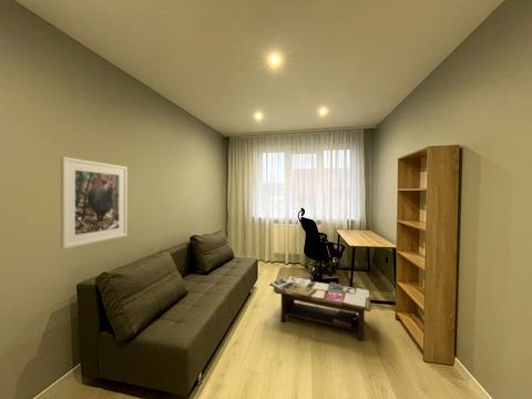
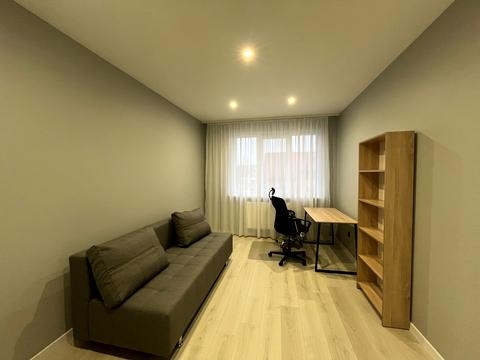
- coffee table [268,275,372,342]
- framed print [60,155,129,250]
